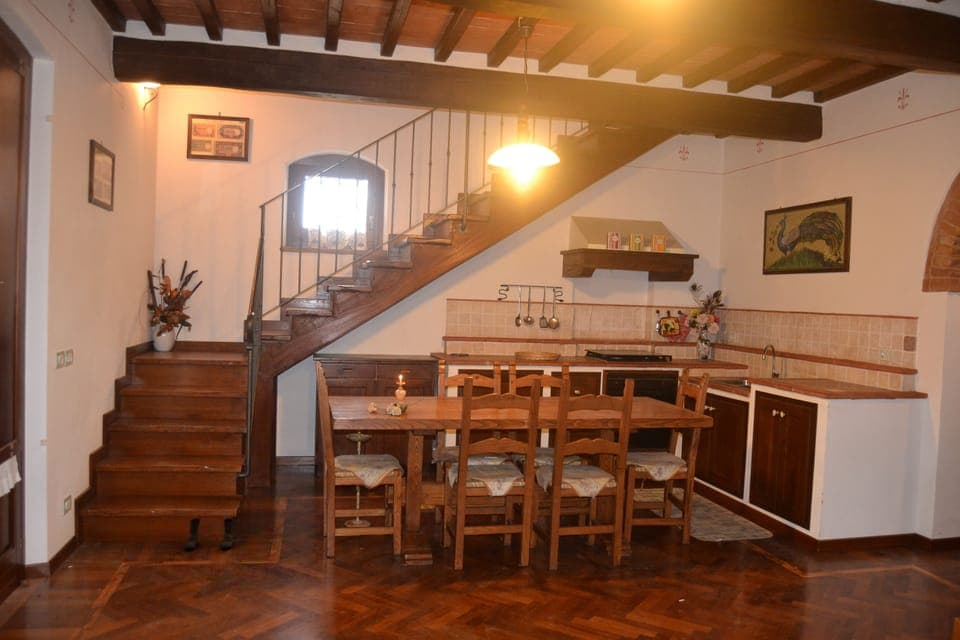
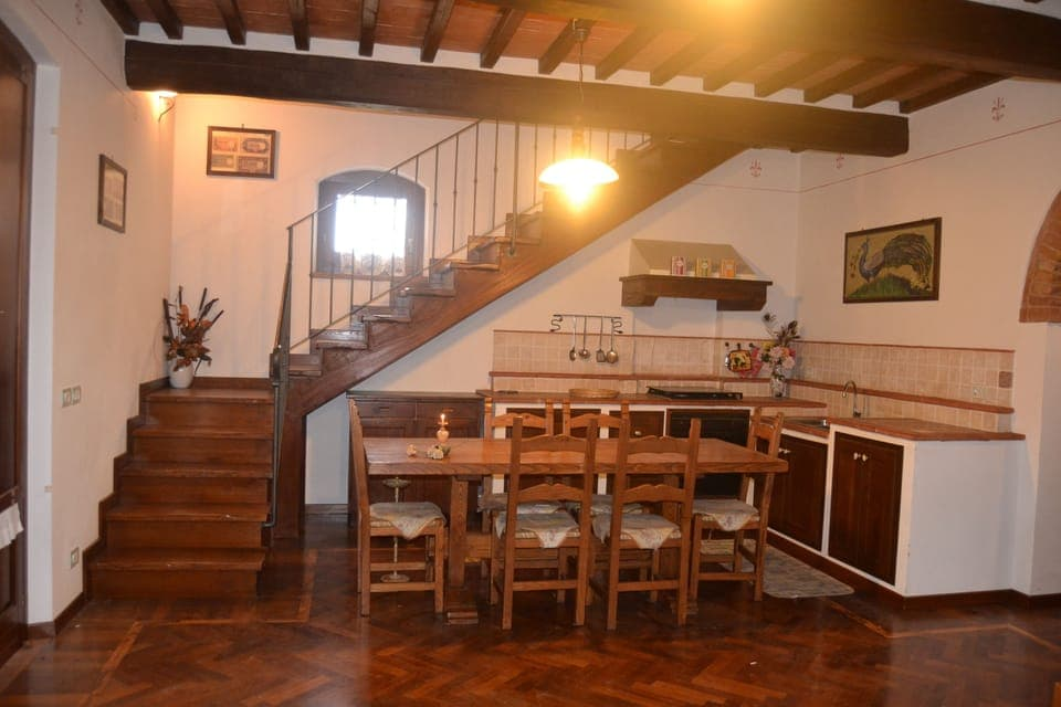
- boots [184,517,235,550]
